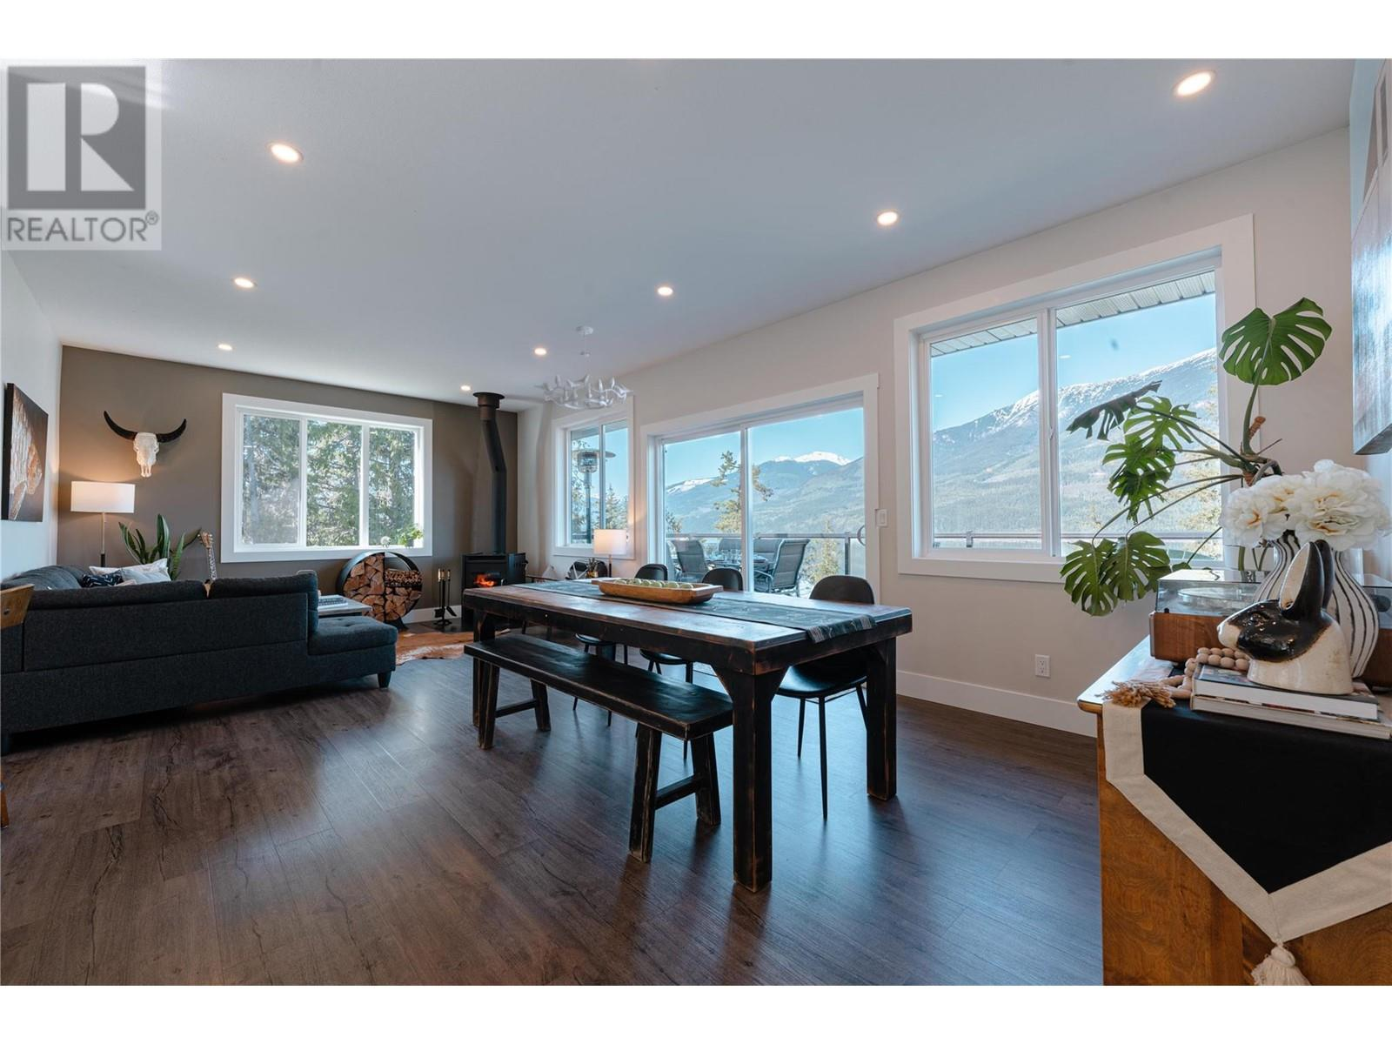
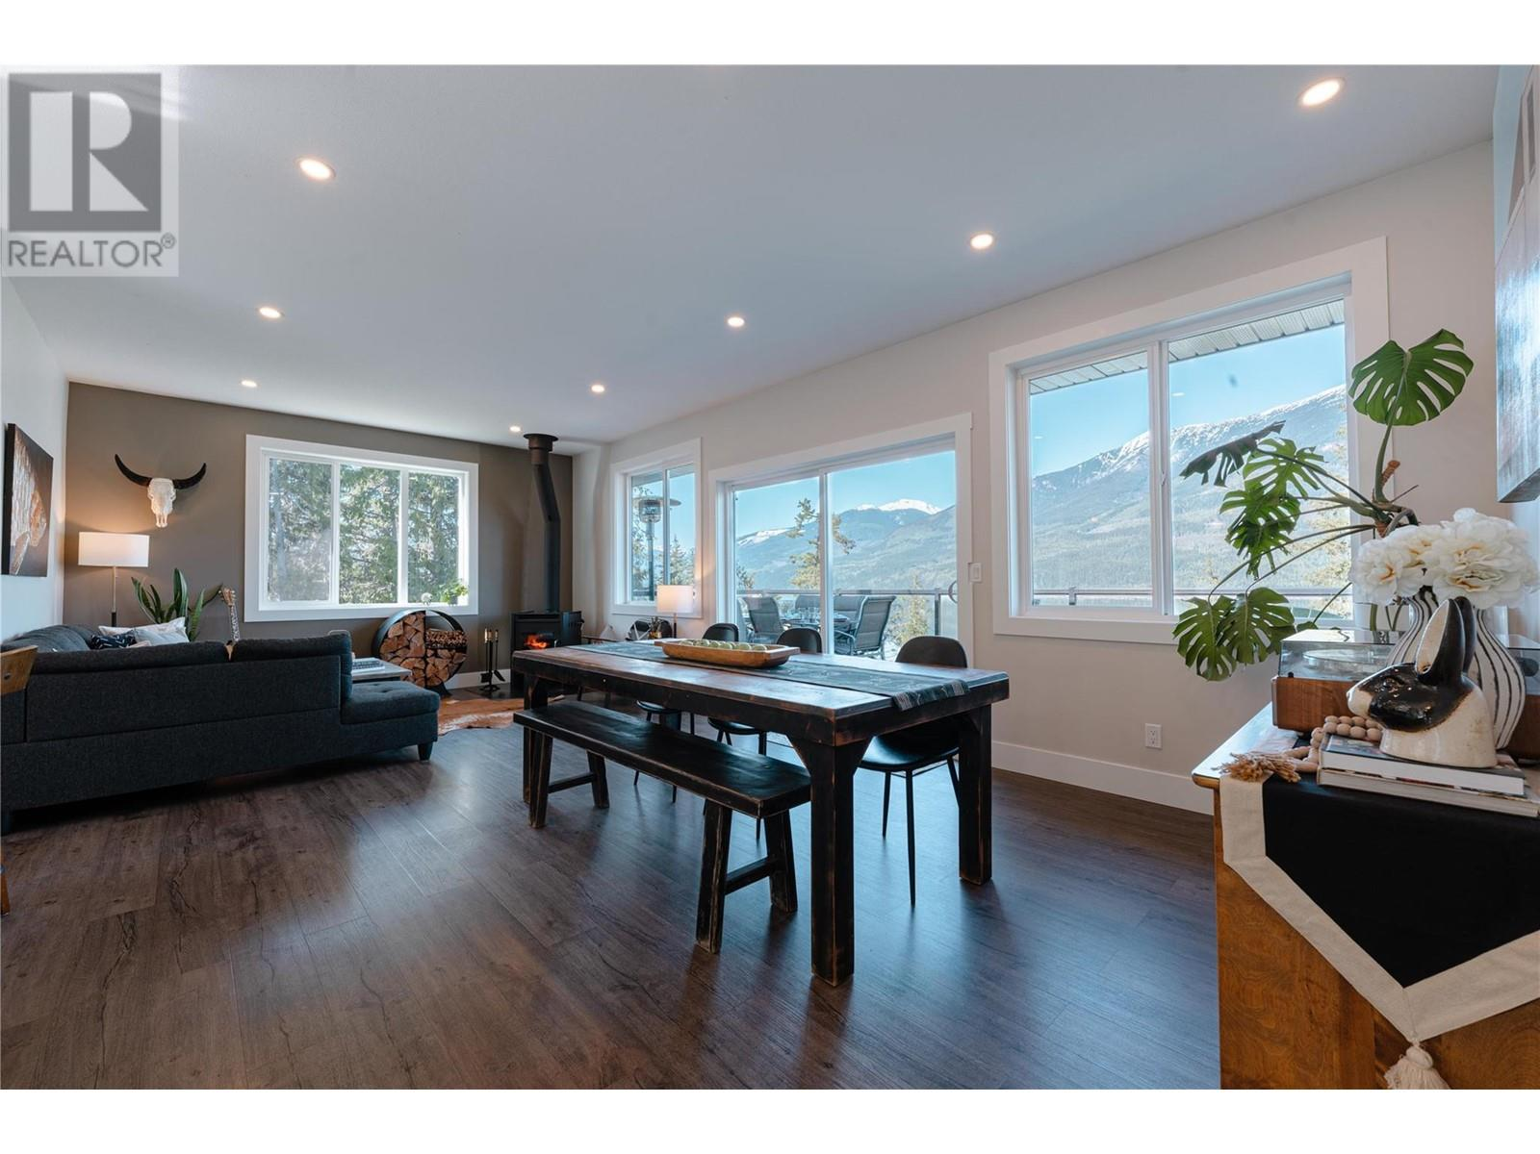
- chandelier [534,326,635,411]
